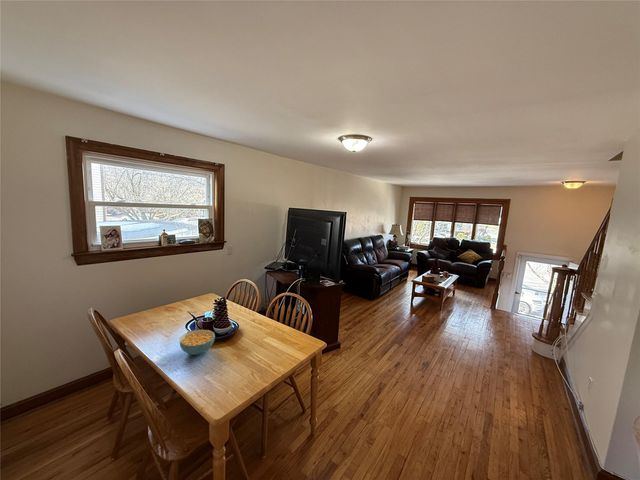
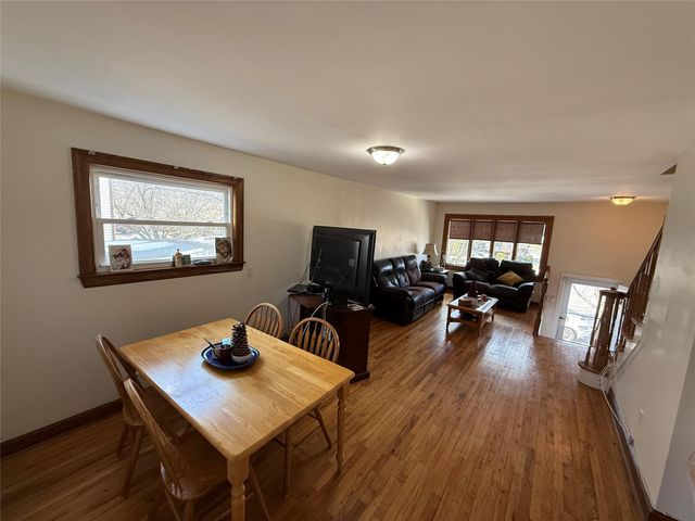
- cereal bowl [179,329,216,356]
